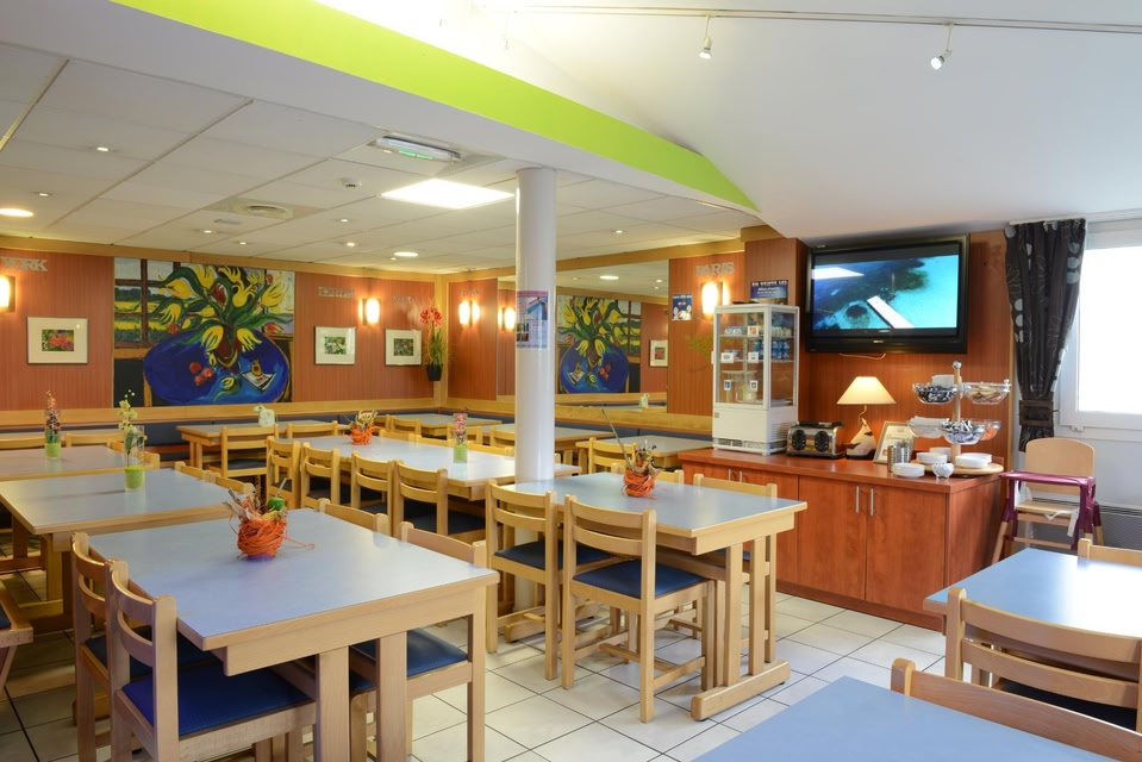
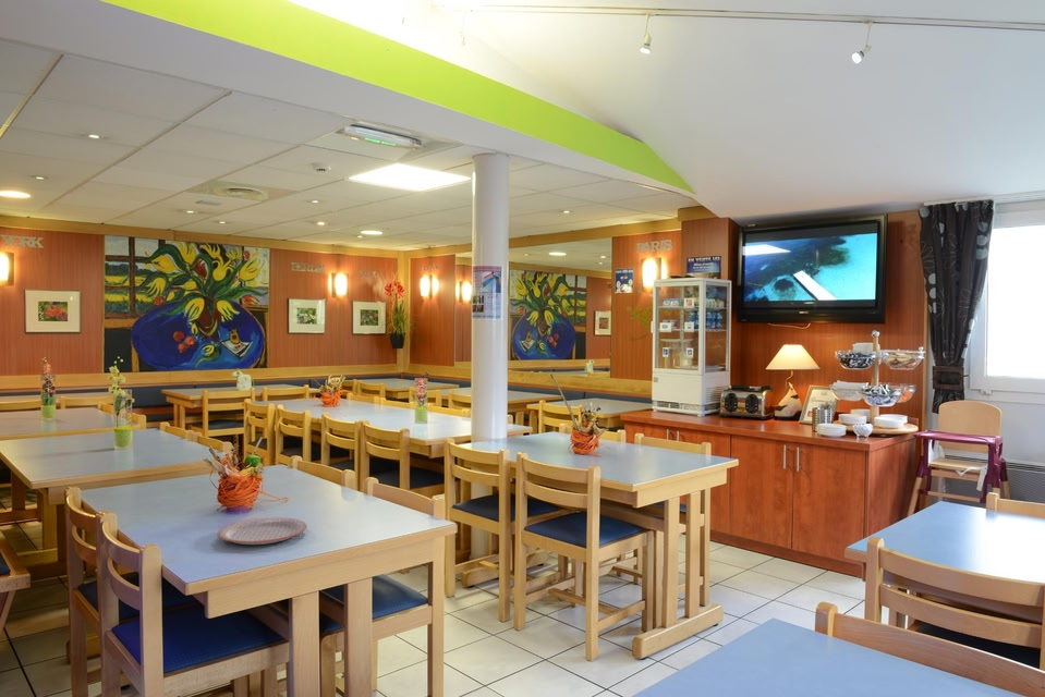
+ plate [217,516,308,546]
